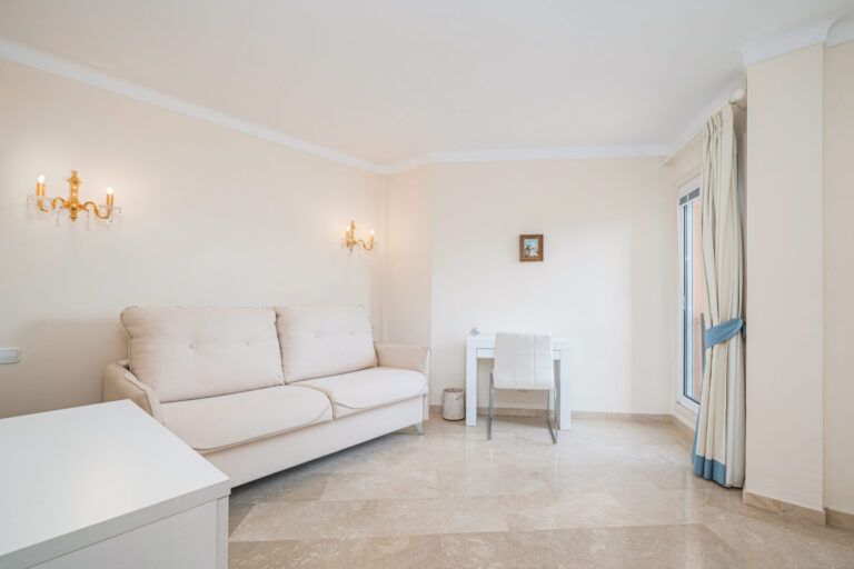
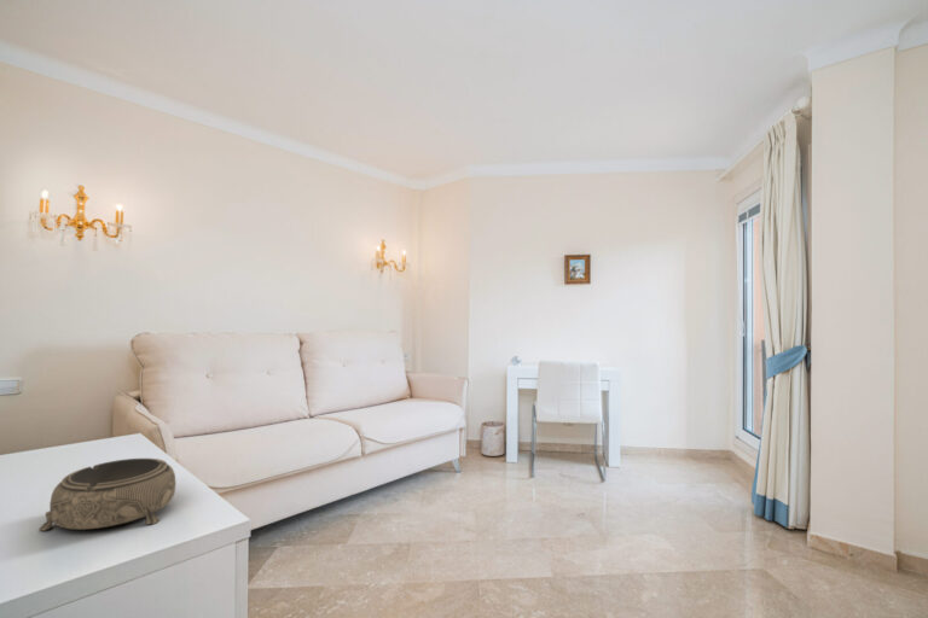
+ decorative bowl [37,457,176,532]
